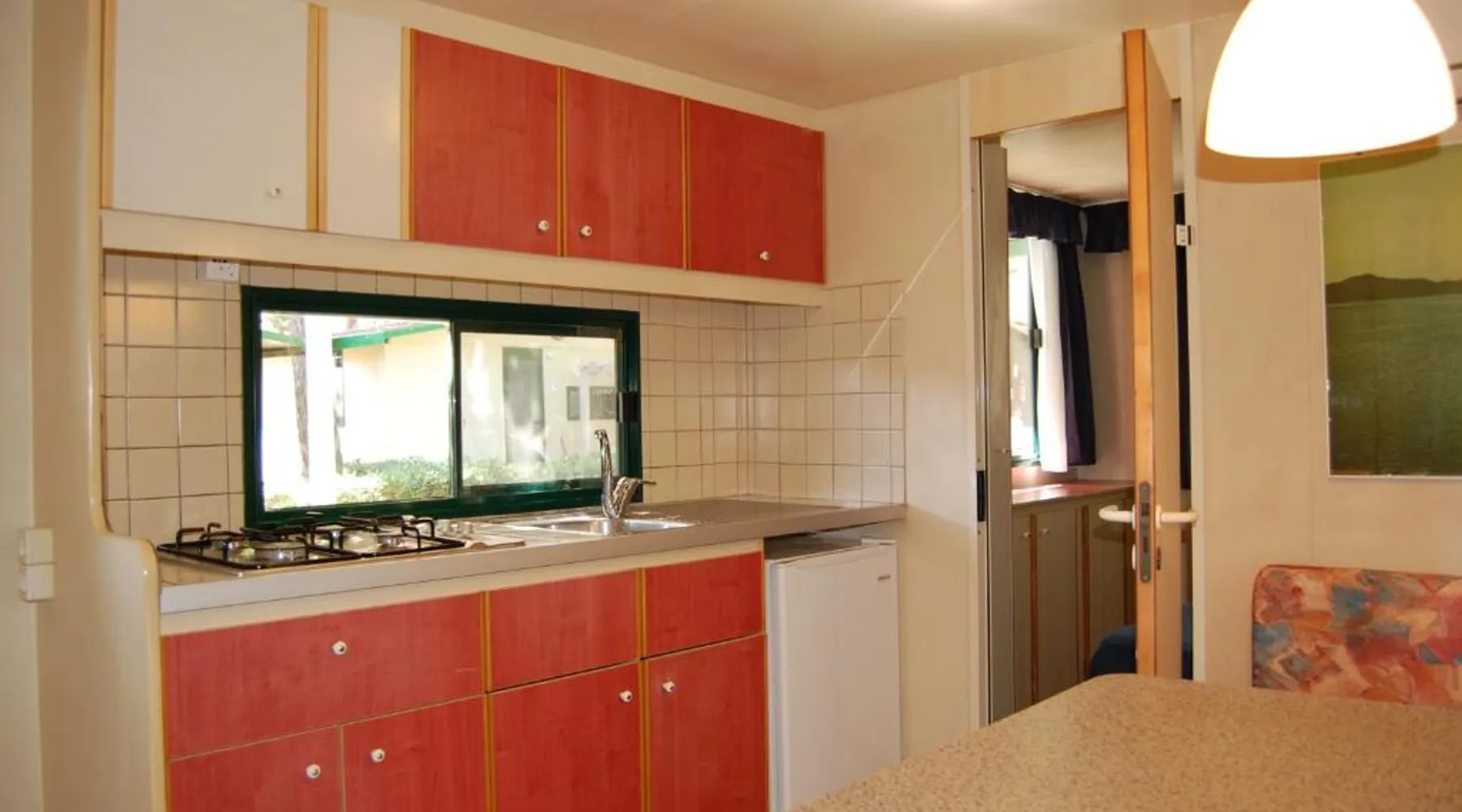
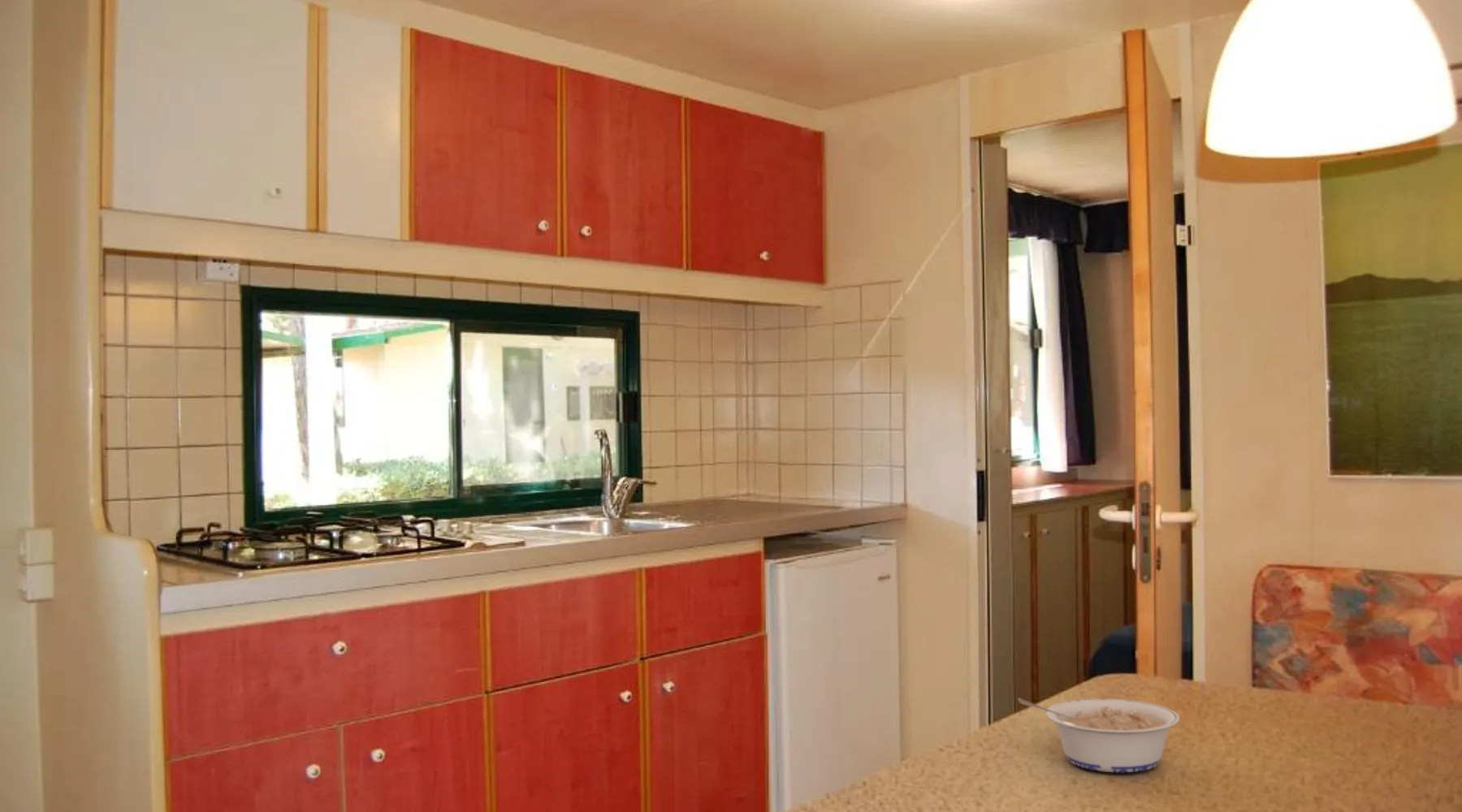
+ legume [1018,698,1180,773]
